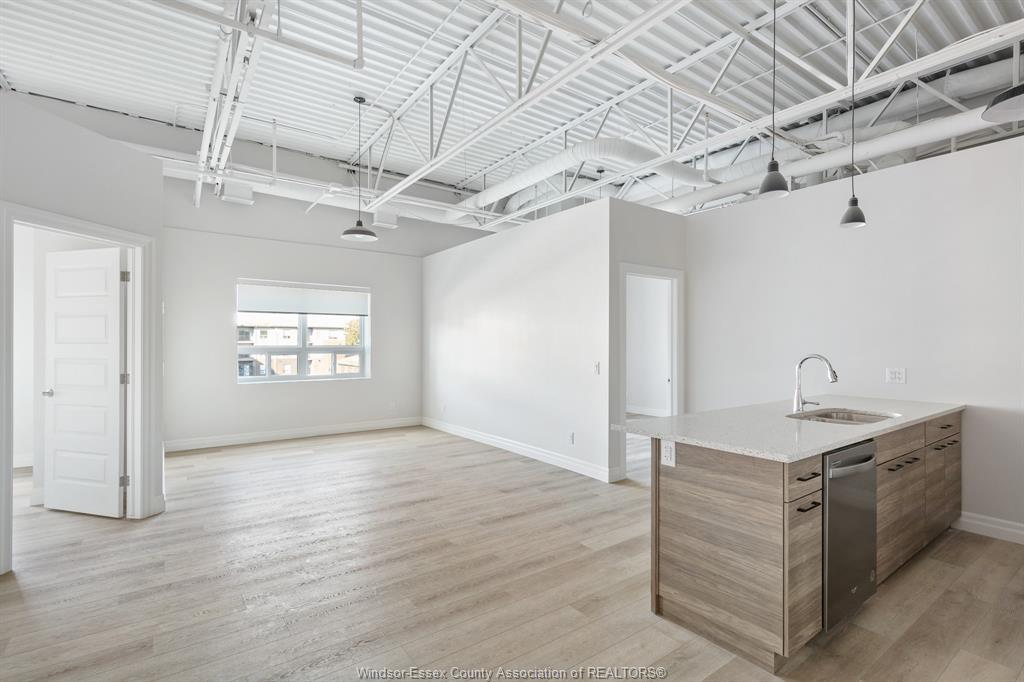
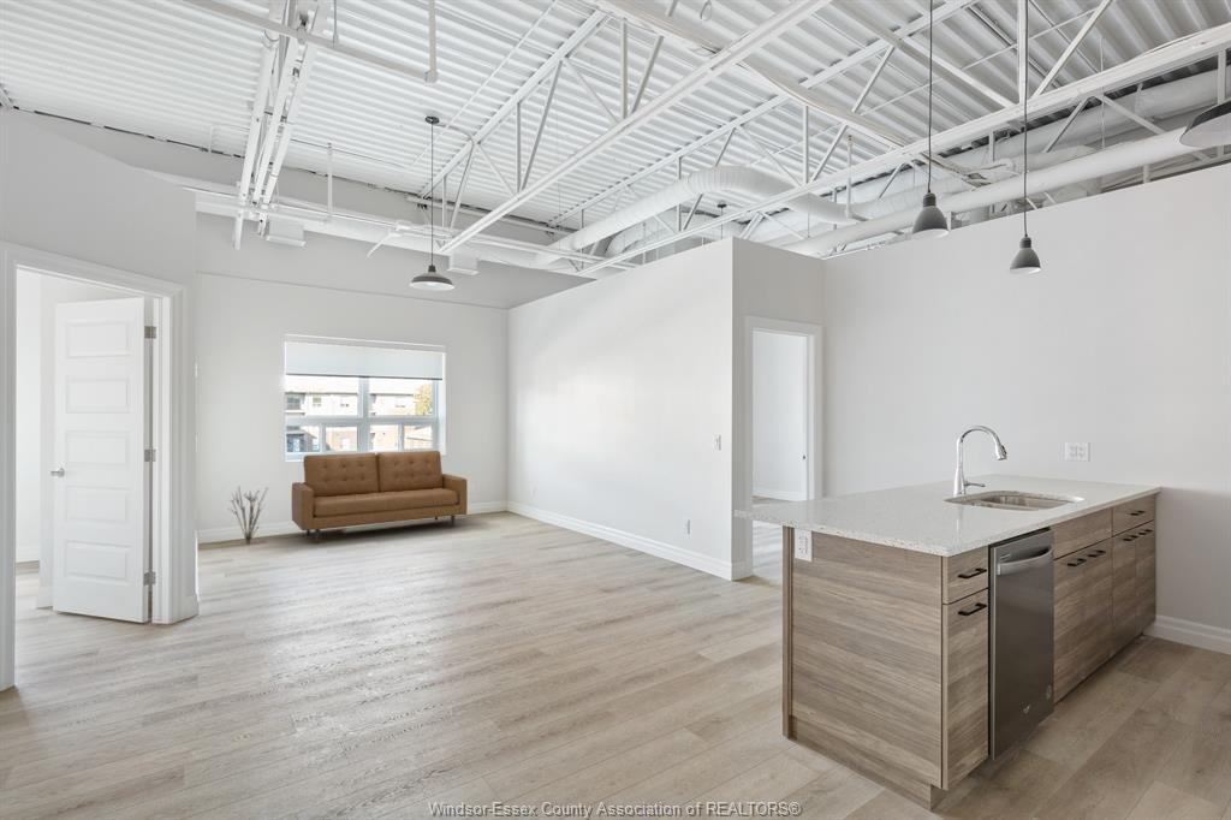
+ decorative plant [226,486,269,545]
+ sofa [291,450,469,545]
